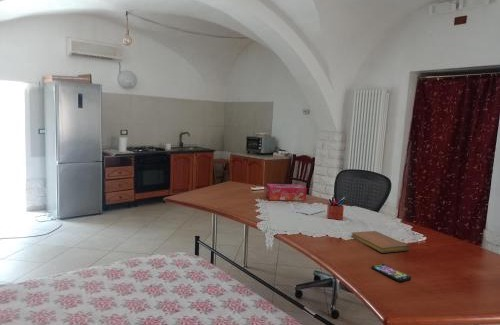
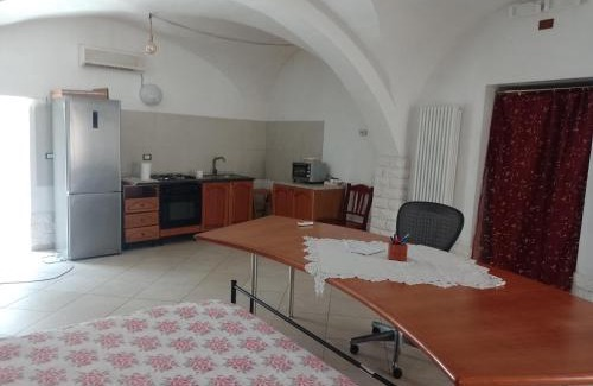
- tissue box [265,183,308,202]
- notebook [350,230,410,254]
- smartphone [371,263,412,283]
